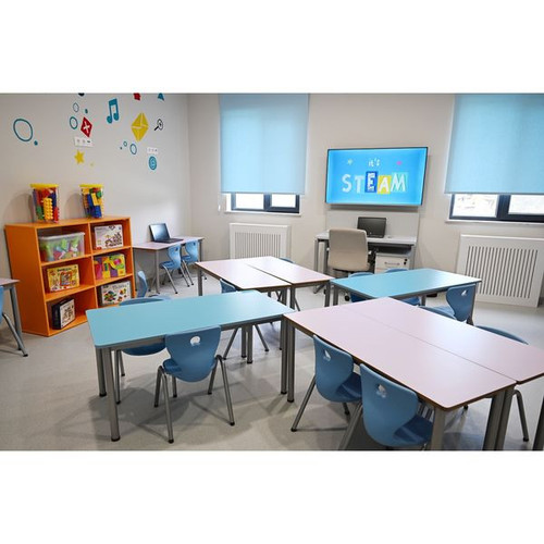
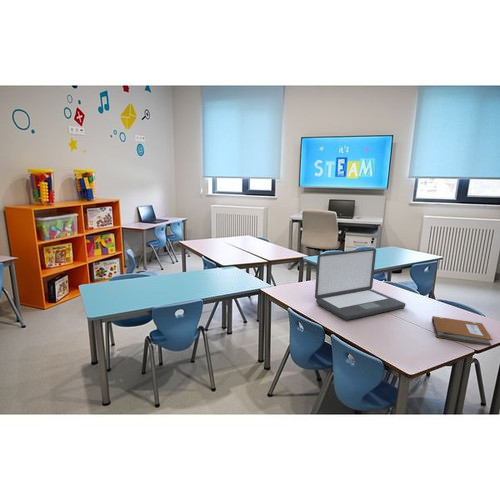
+ laptop [314,247,407,321]
+ notebook [431,315,494,347]
